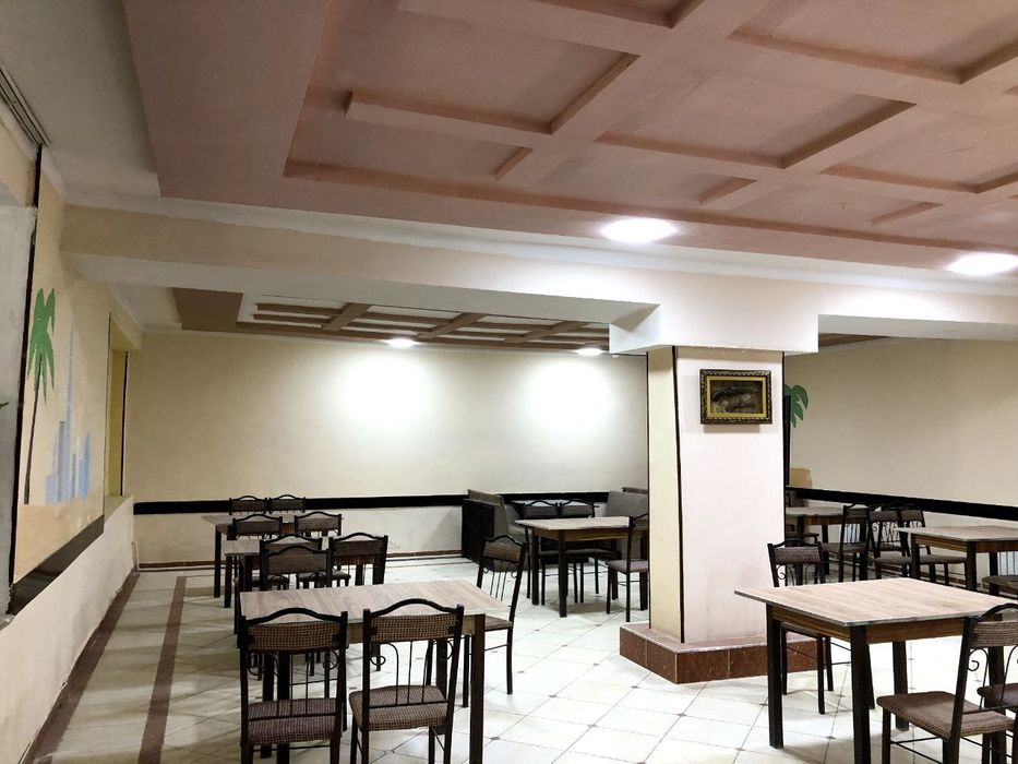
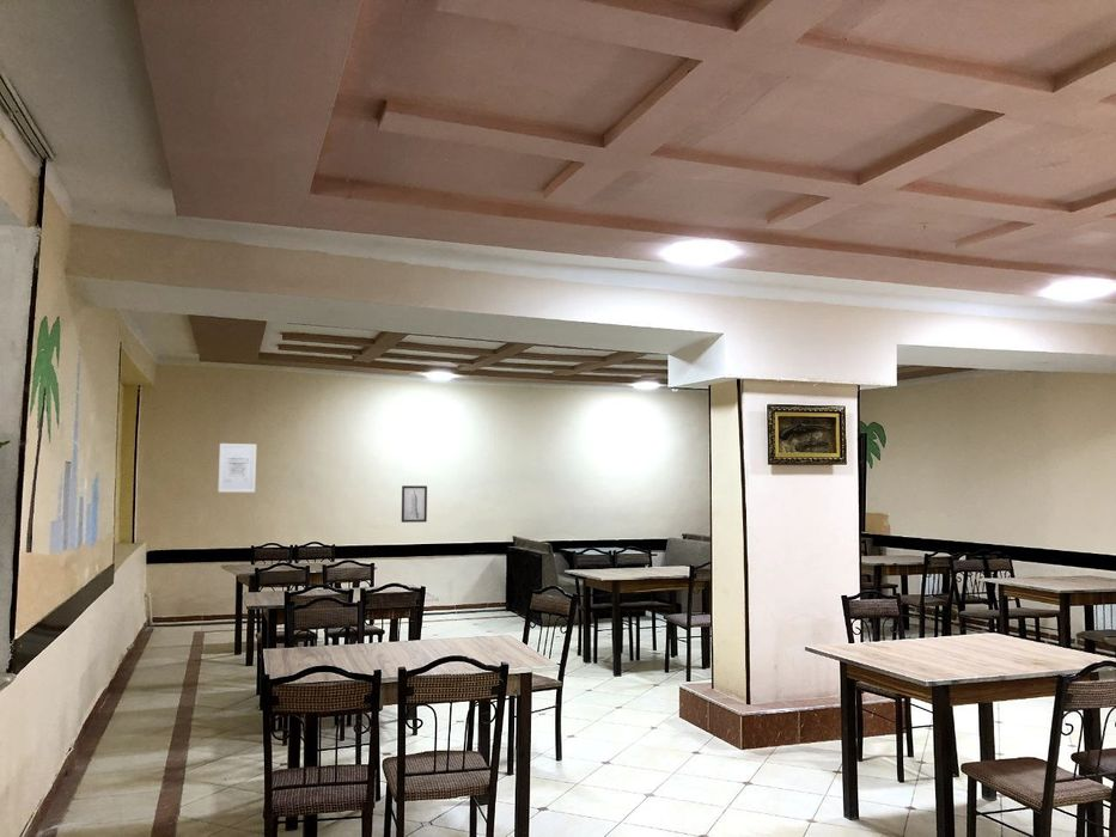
+ wall art [217,442,257,494]
+ wall art [401,484,428,524]
